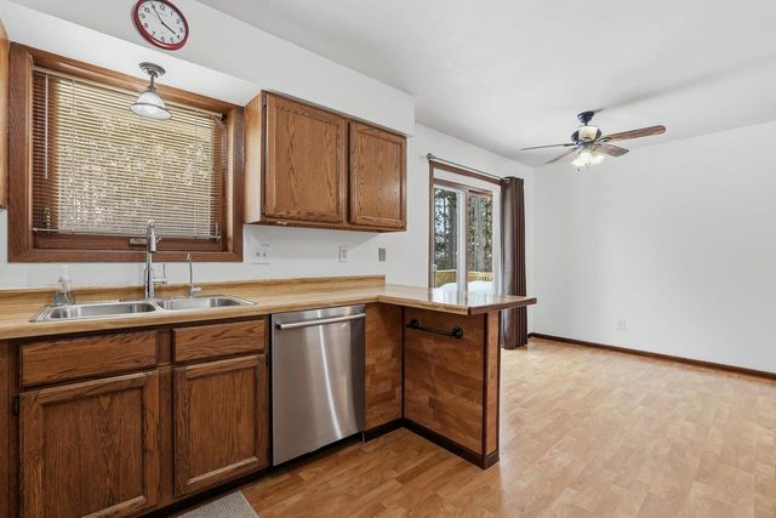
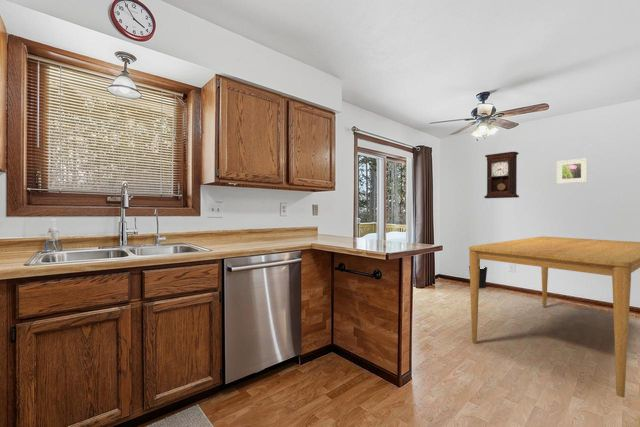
+ wastebasket [468,265,488,289]
+ pendulum clock [483,151,520,199]
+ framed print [556,157,588,185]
+ dining table [468,236,640,398]
